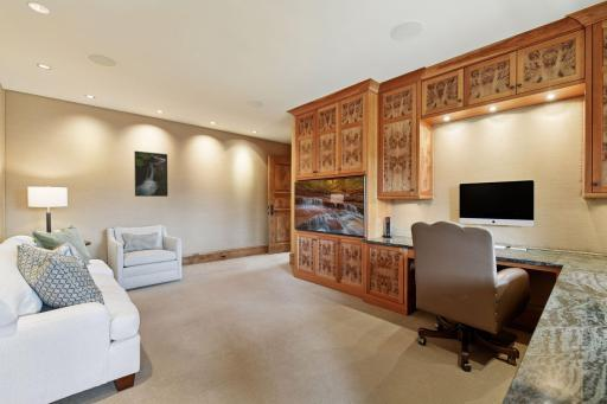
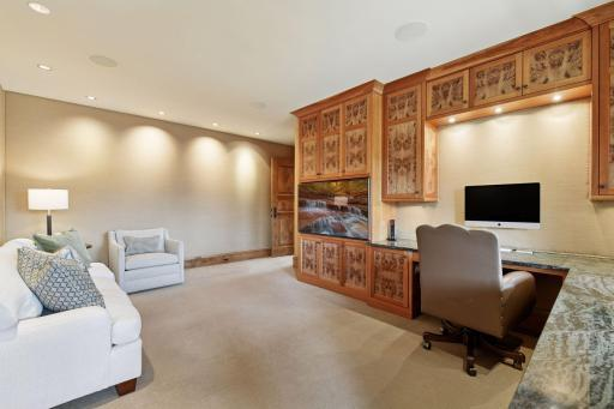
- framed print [133,150,168,198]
